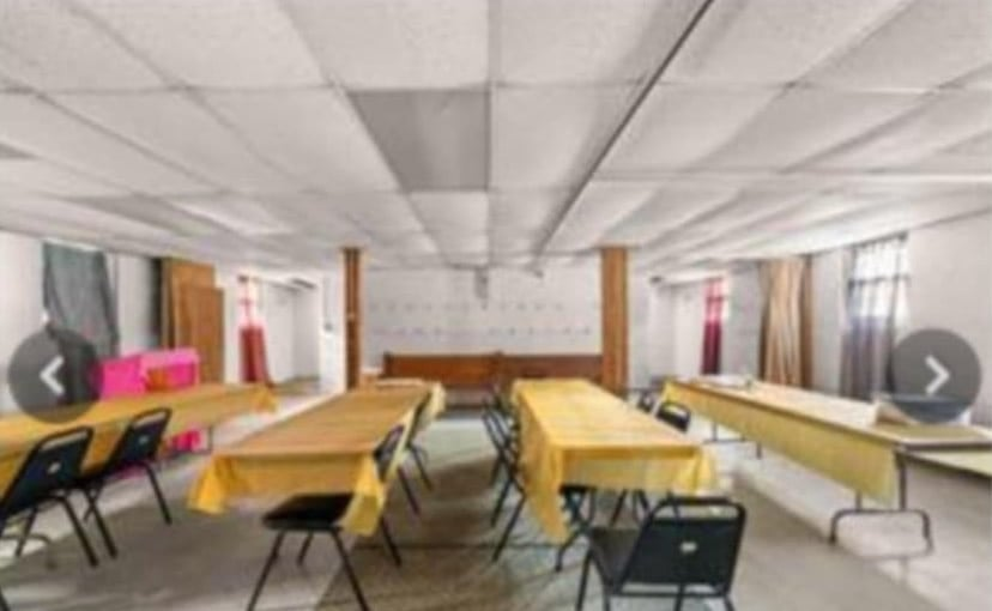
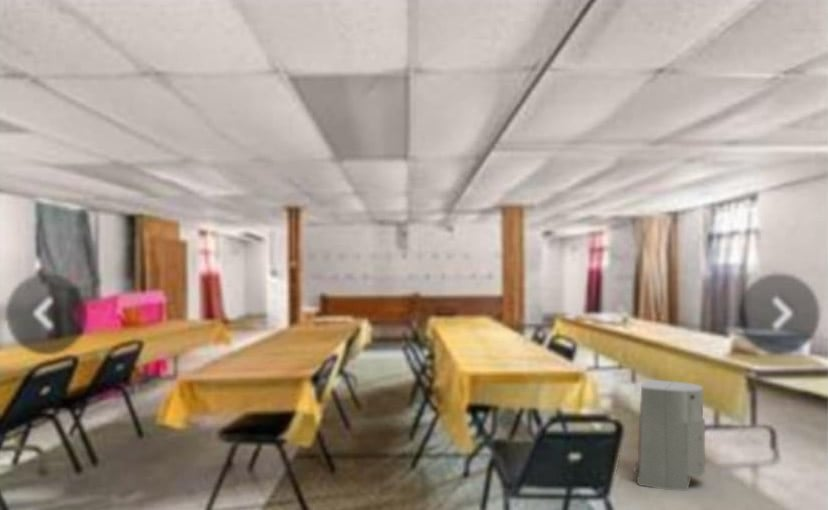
+ air purifier [632,379,706,492]
